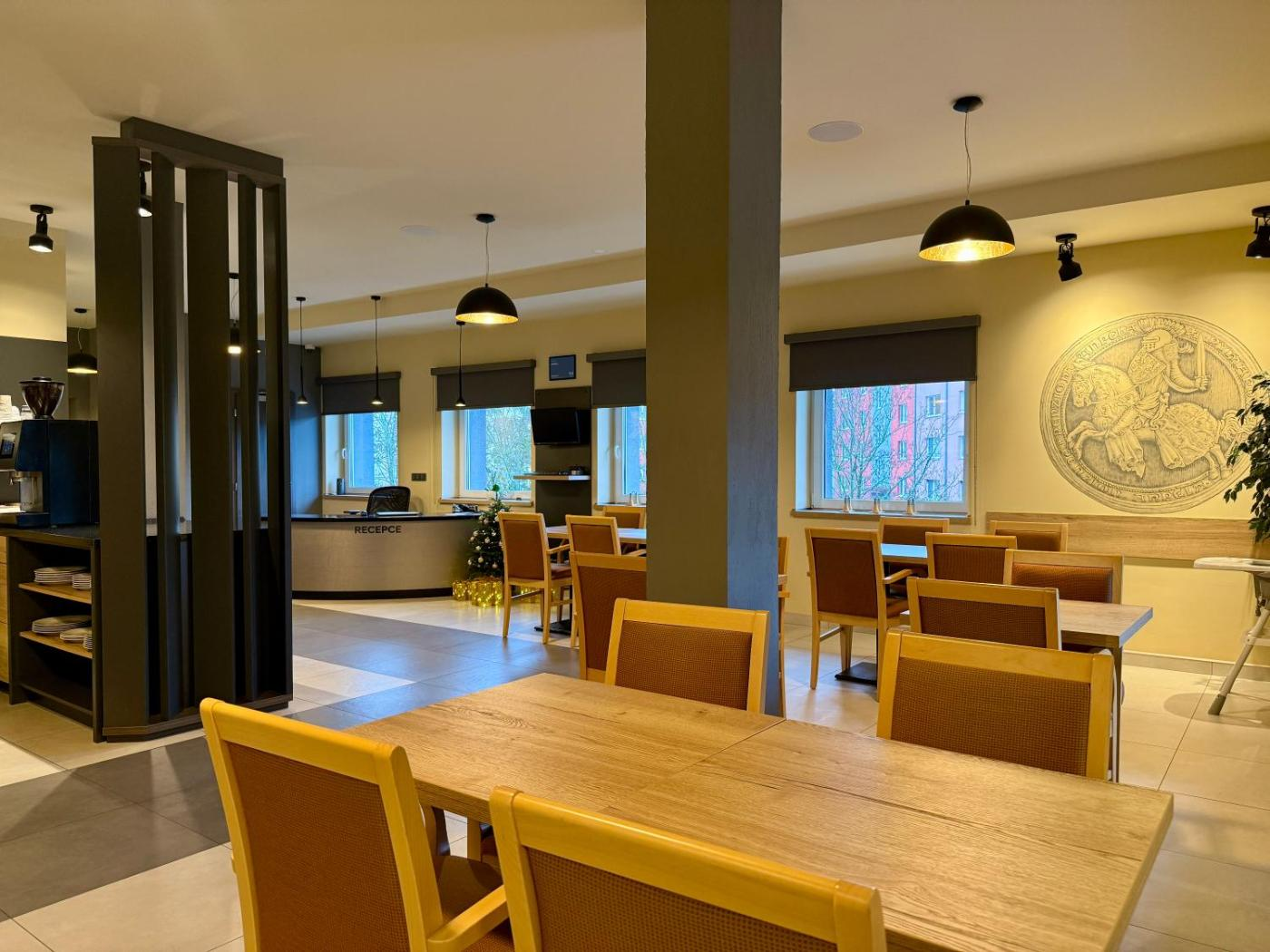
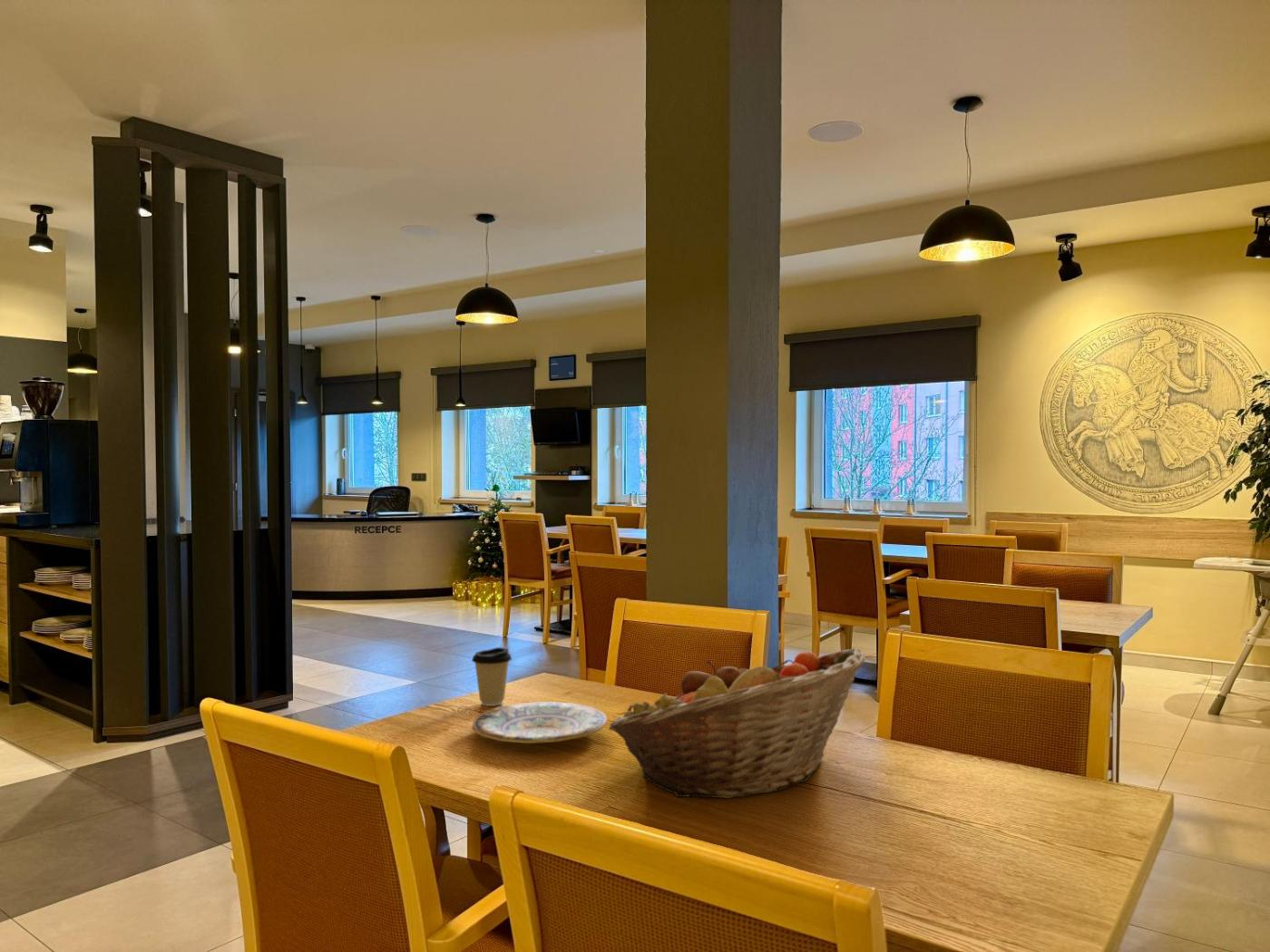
+ plate [471,701,609,744]
+ fruit basket [608,647,866,799]
+ coffee cup [471,646,513,707]
